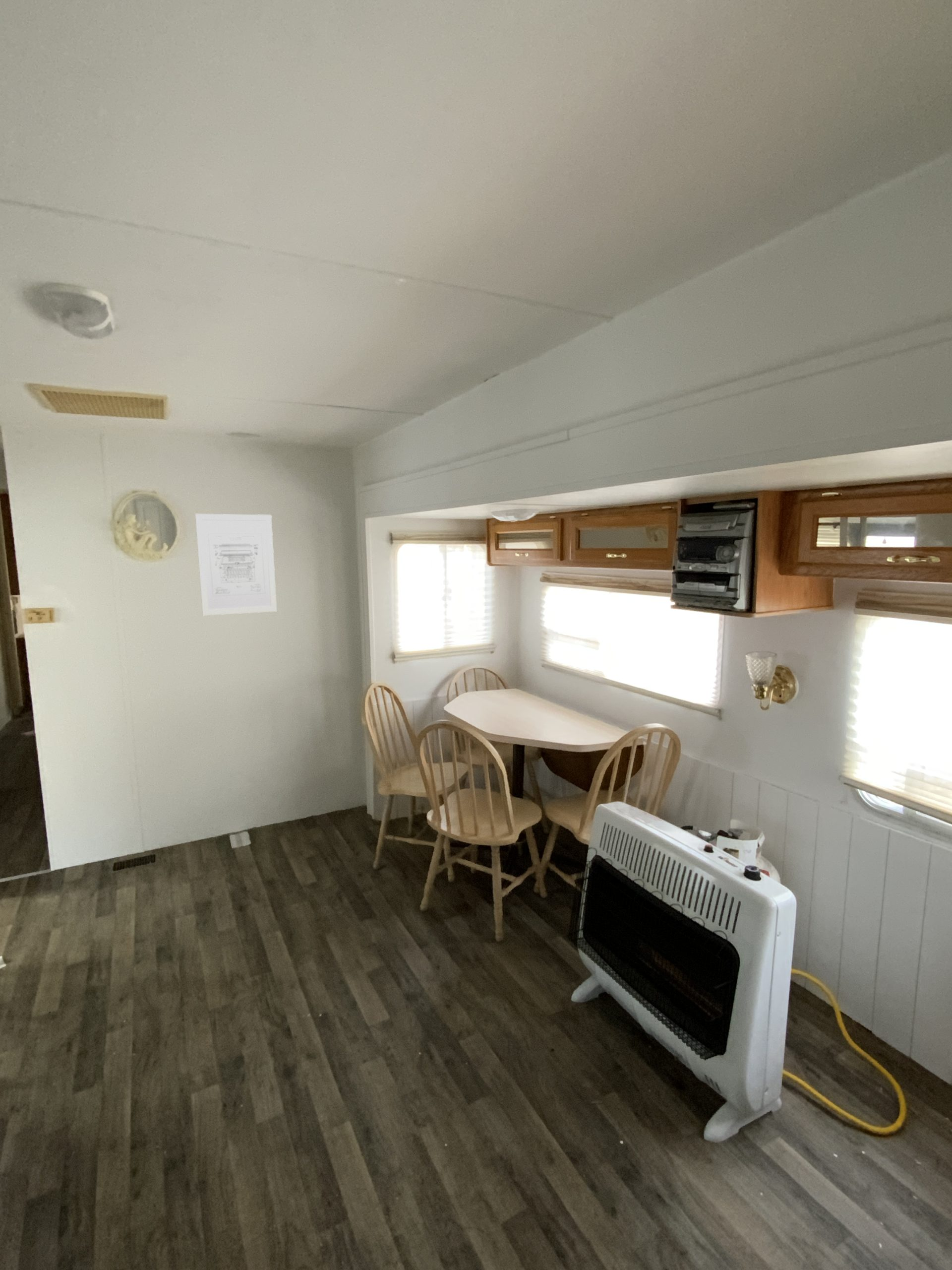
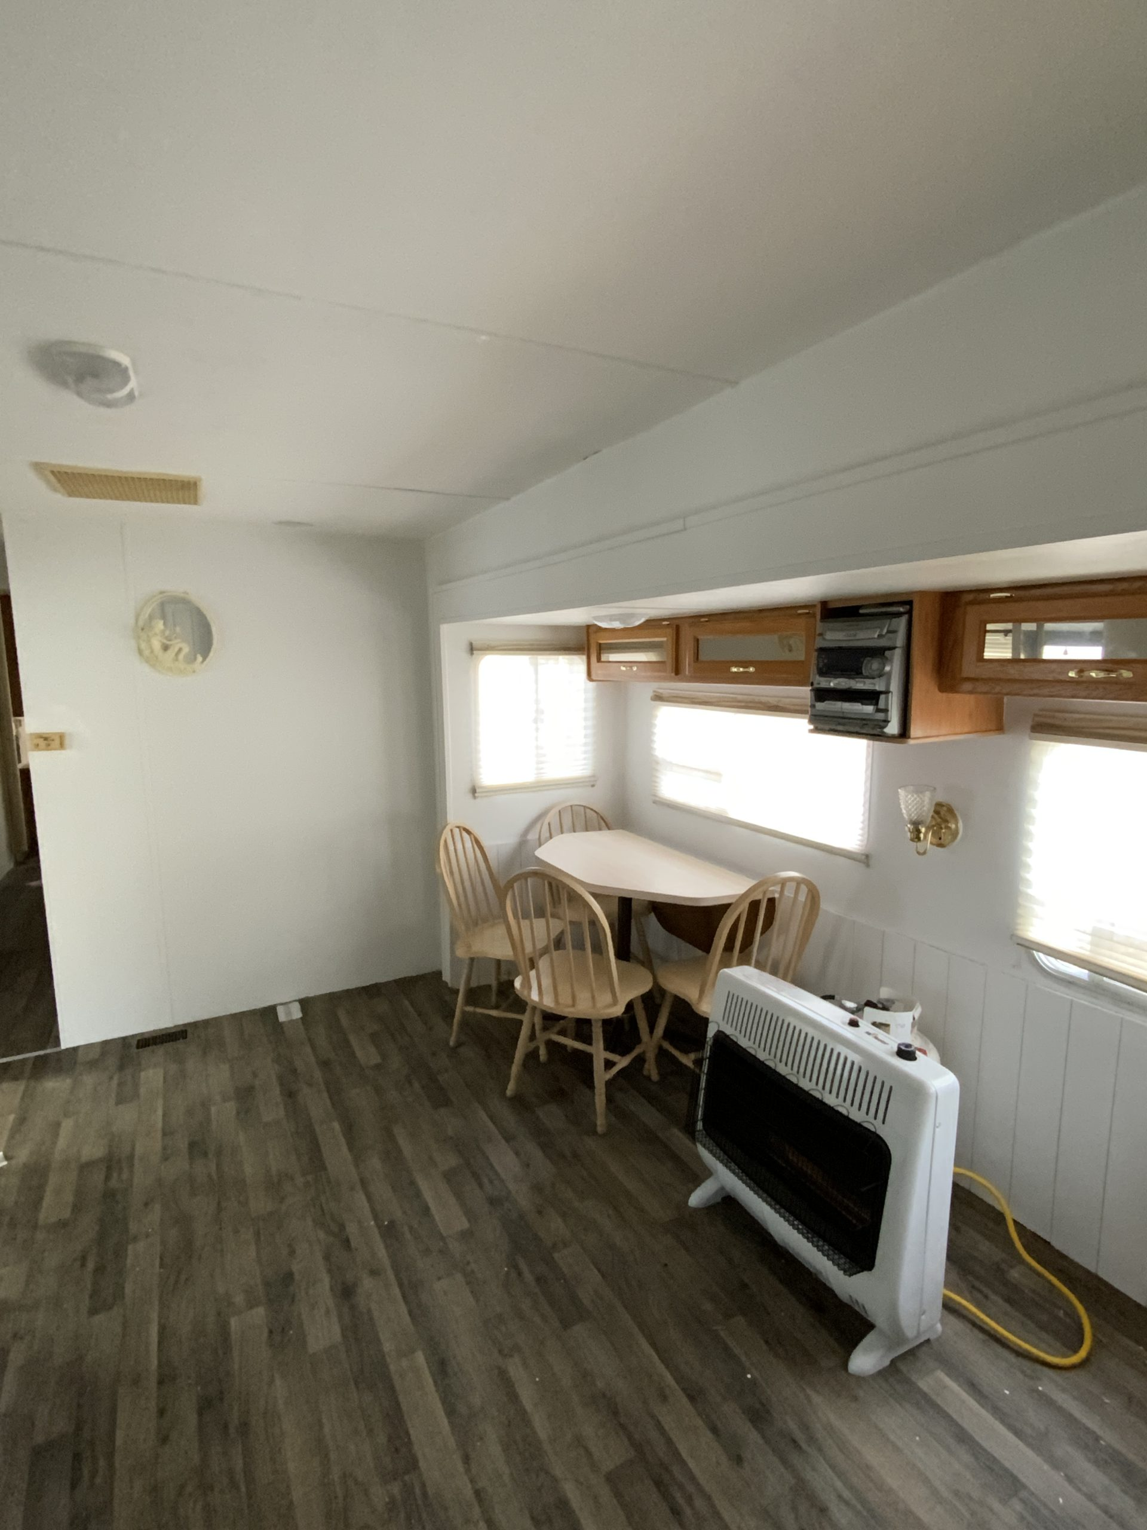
- wall art [195,513,277,616]
